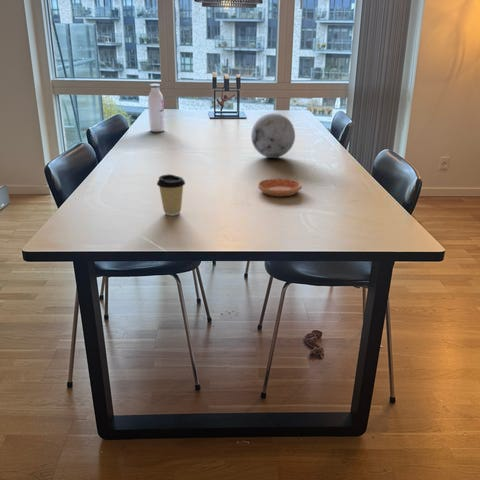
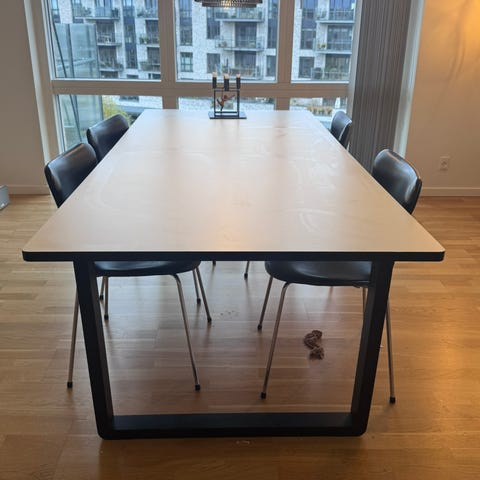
- saucer [257,177,303,197]
- decorative orb [250,112,296,159]
- water bottle [147,83,166,133]
- coffee cup [156,173,186,217]
